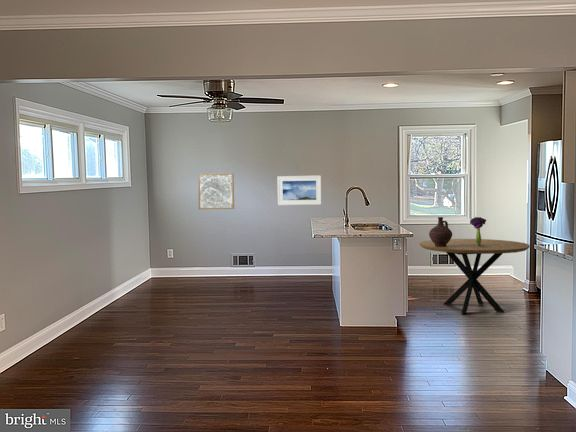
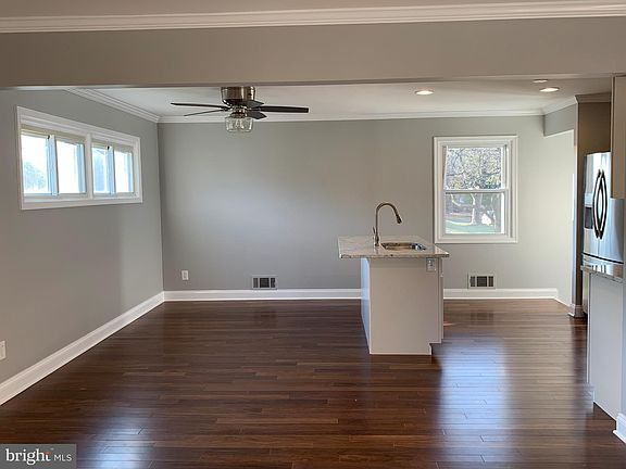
- ceramic jug [428,216,453,247]
- wall art [197,172,235,210]
- bouquet [469,216,487,245]
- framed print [277,175,322,206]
- dining table [418,238,531,315]
